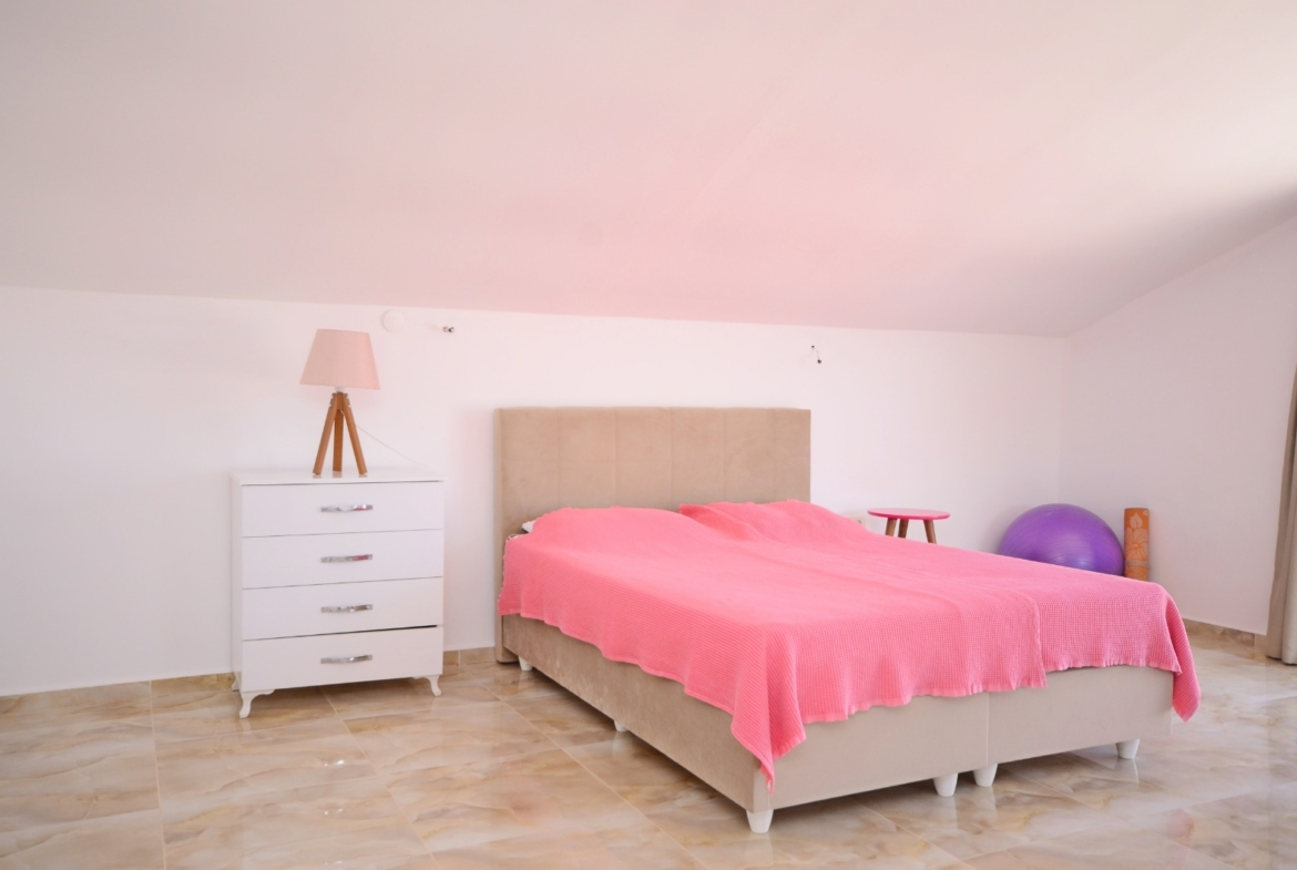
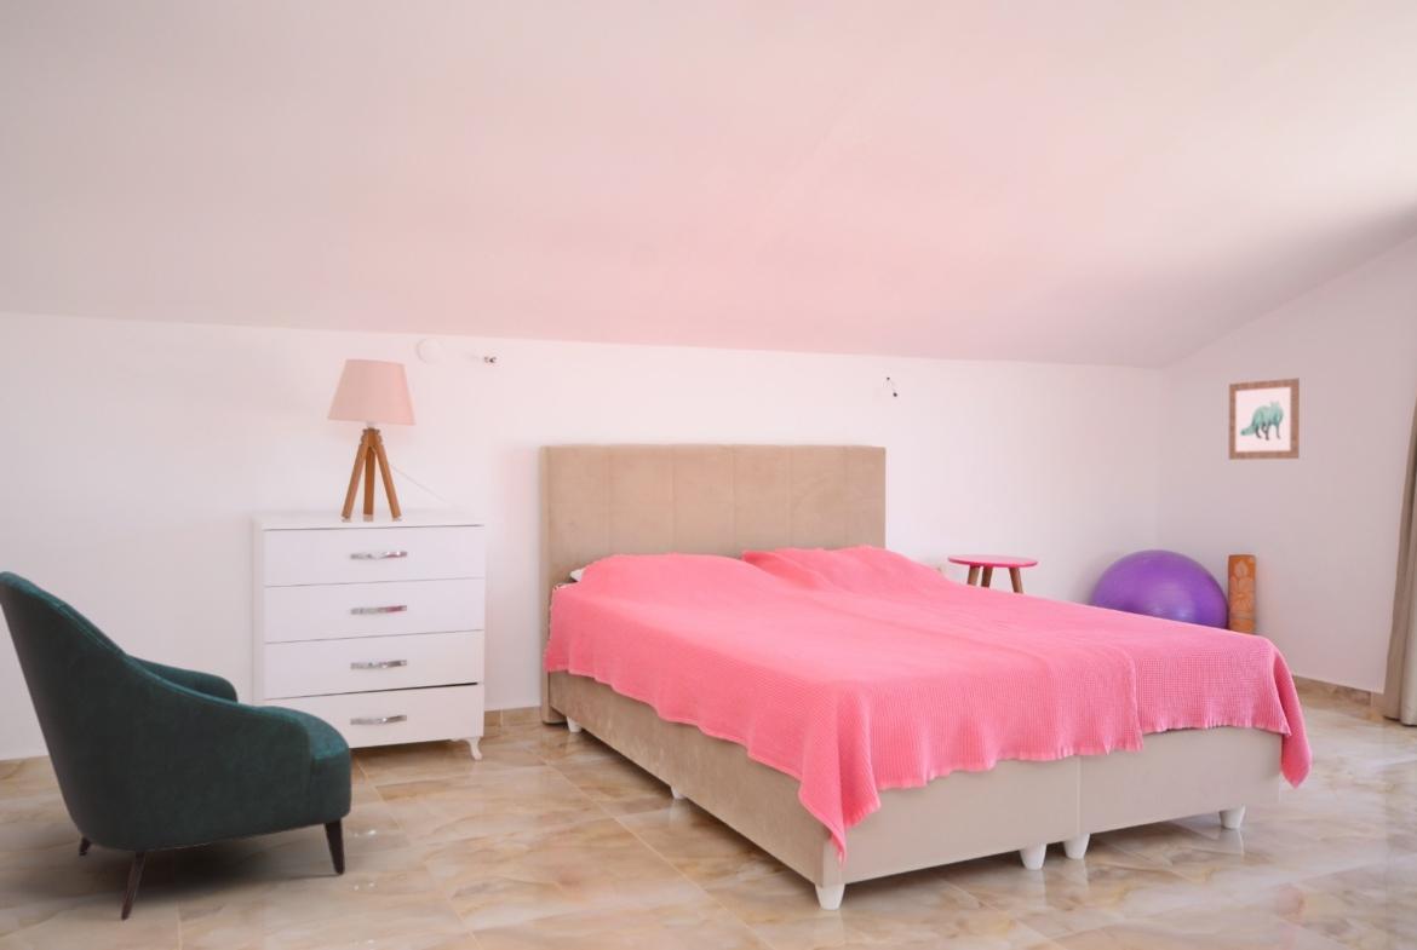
+ wall art [1228,378,1301,461]
+ armchair [0,570,352,921]
